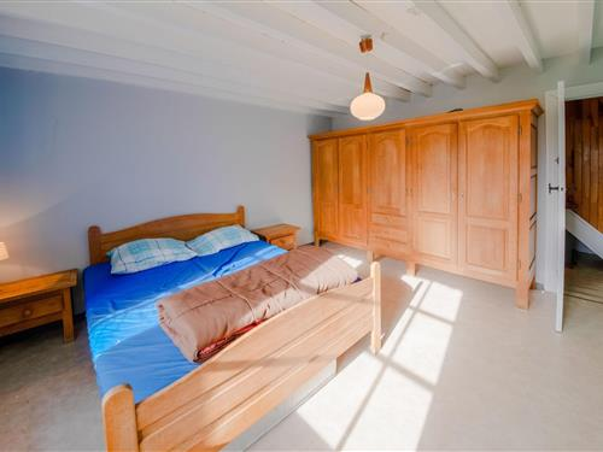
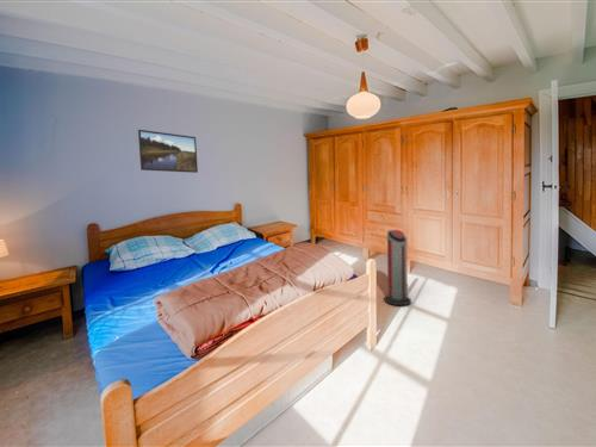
+ air purifier [383,229,412,306]
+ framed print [137,129,199,174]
